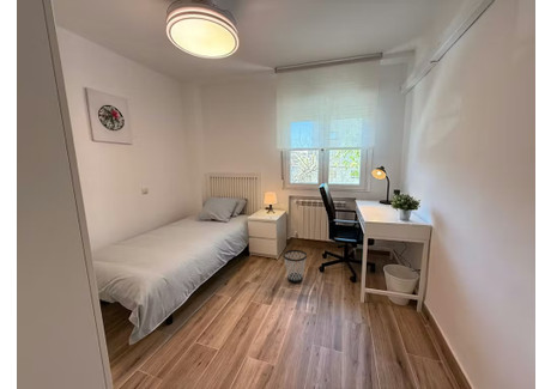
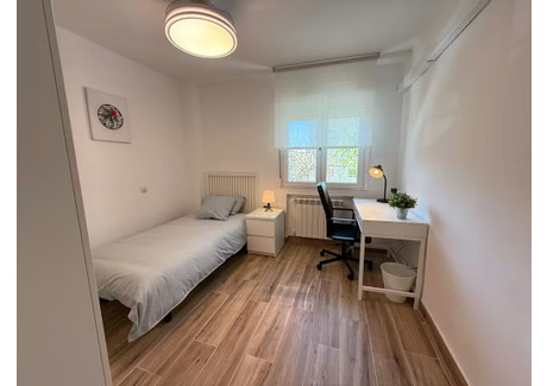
- wastebasket [281,249,308,284]
